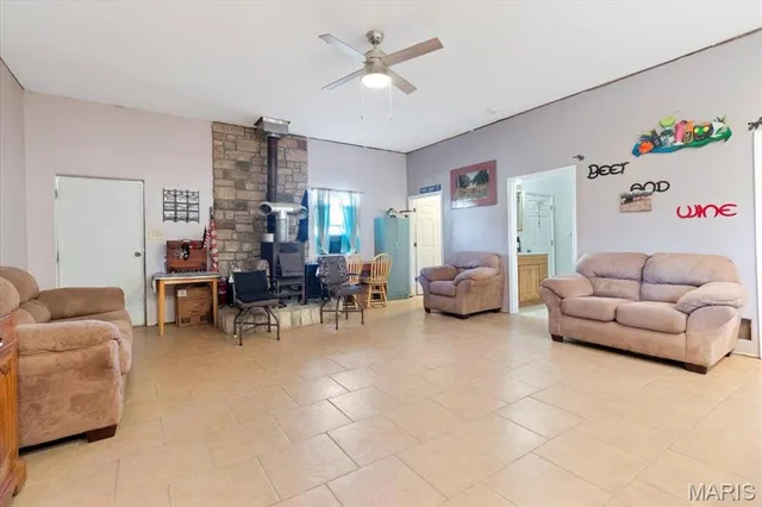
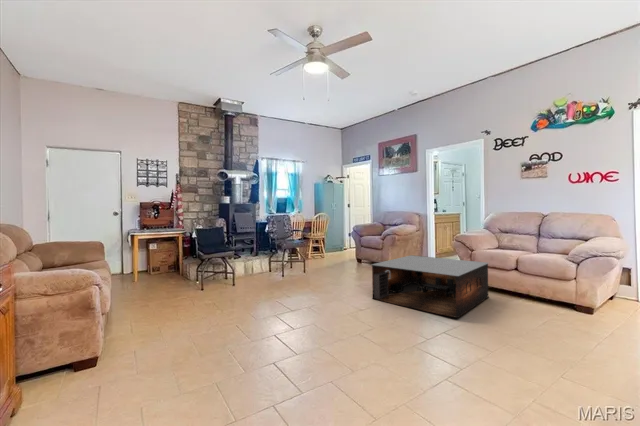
+ coffee table [371,254,489,319]
